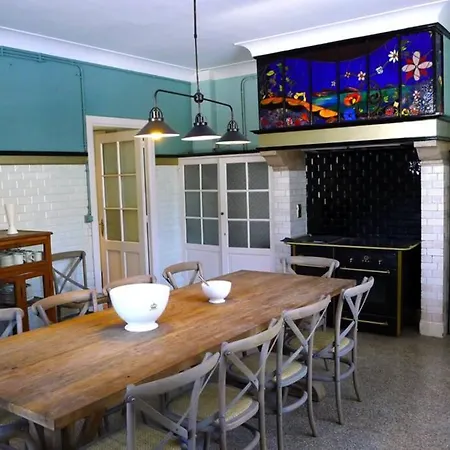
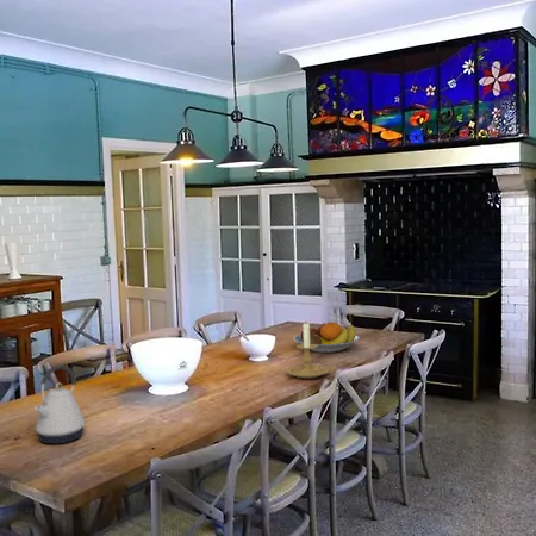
+ kettle [33,364,86,445]
+ fruit bowl [293,322,361,354]
+ candle holder [285,322,338,380]
